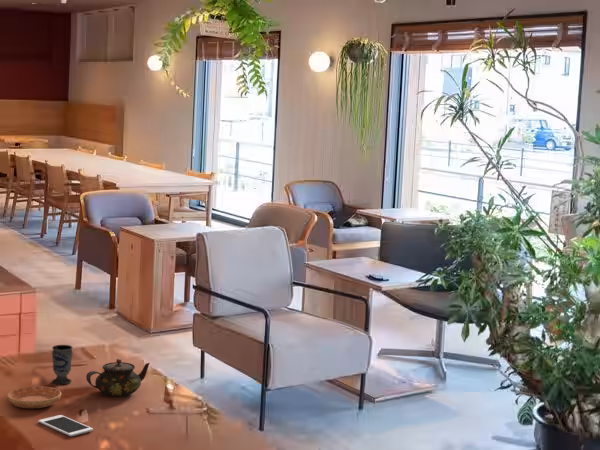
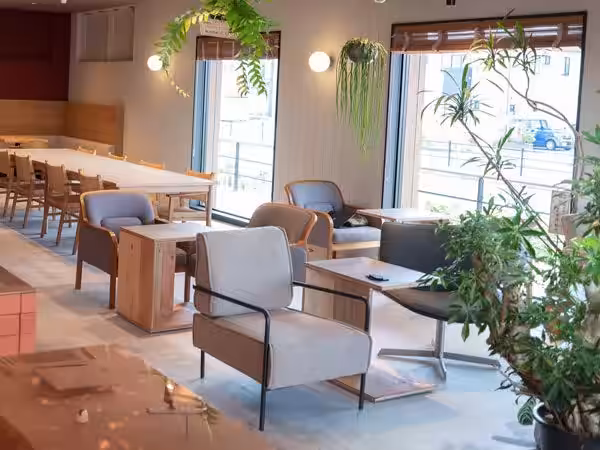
- saucer [7,385,62,409]
- cup [51,344,73,385]
- teapot [85,358,151,398]
- cell phone [38,414,94,437]
